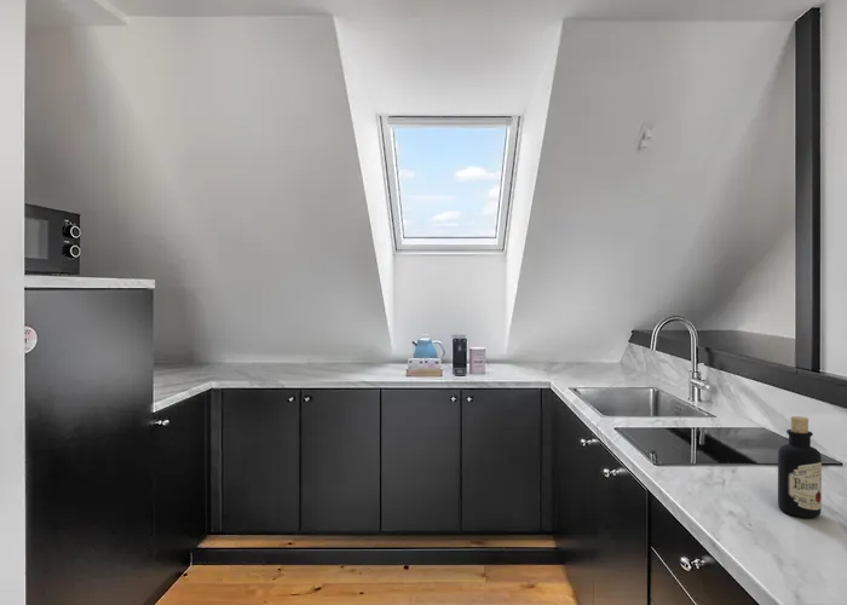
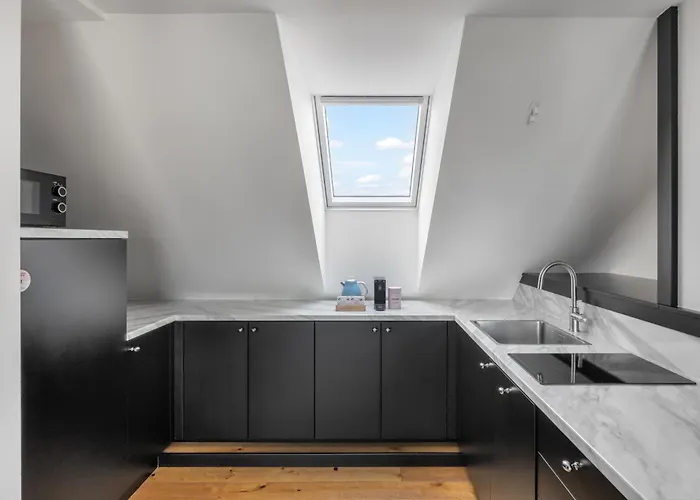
- bottle [777,415,823,519]
